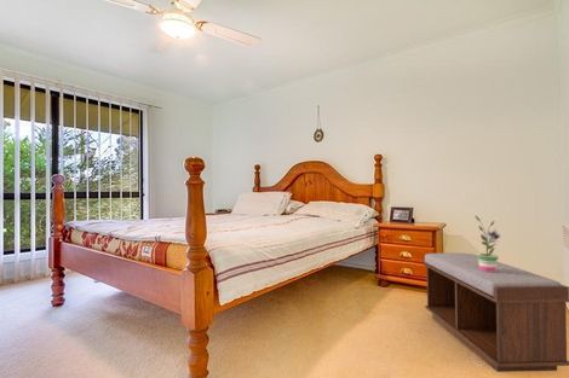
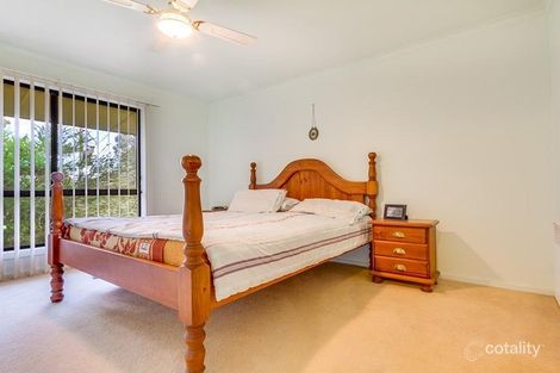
- bench [424,251,569,373]
- potted plant [475,215,505,272]
